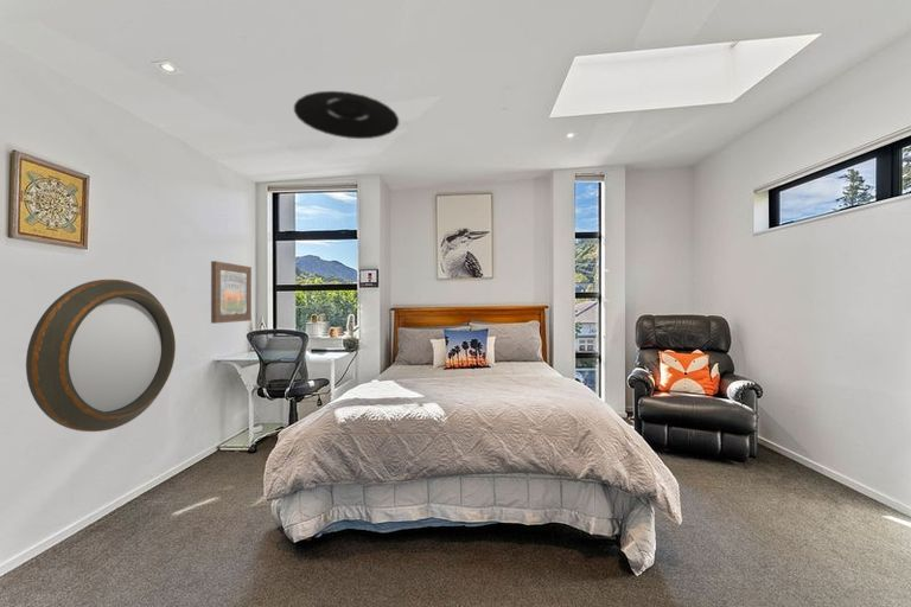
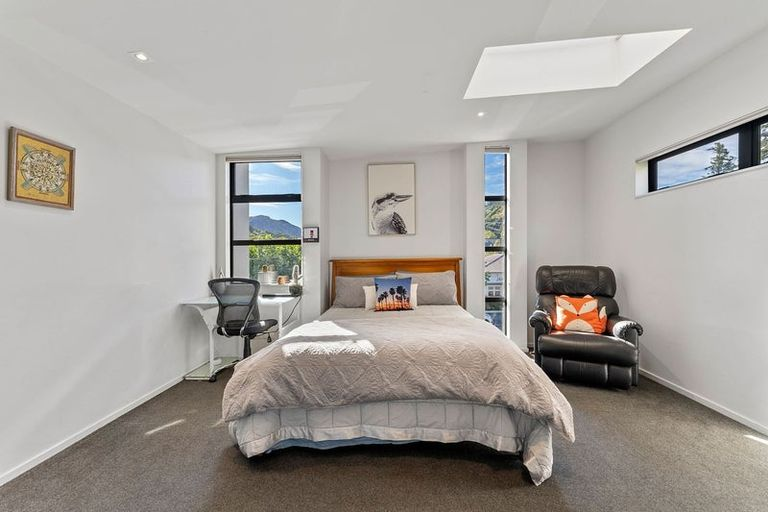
- home mirror [25,279,177,433]
- ceiling light [293,90,400,140]
- wall art [210,260,253,325]
